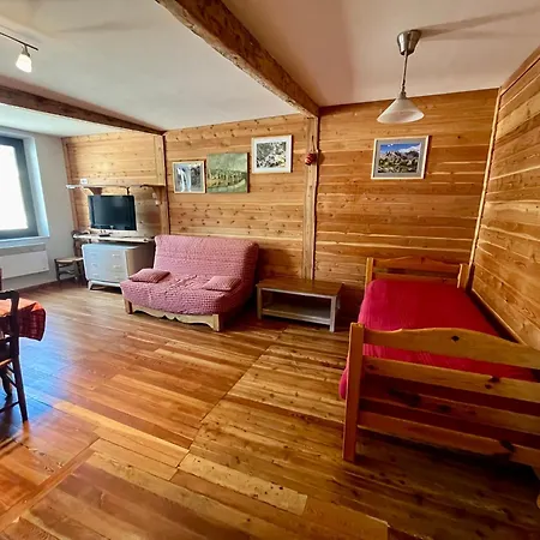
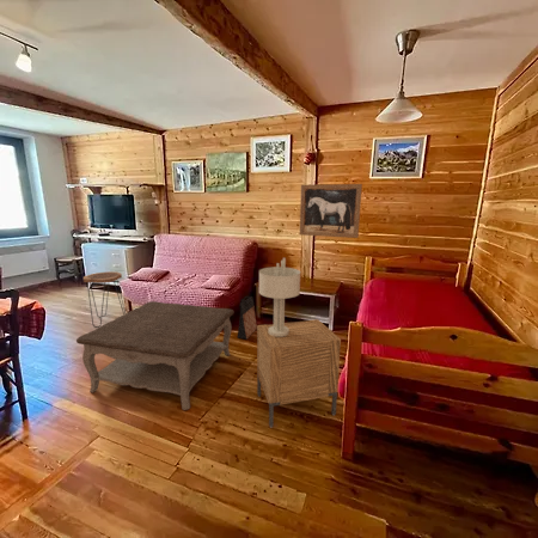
+ coffee table [75,300,236,411]
+ wall art [299,183,363,239]
+ table lamp [258,257,301,337]
+ nightstand [256,318,342,429]
+ side table [82,270,127,329]
+ bag [236,295,258,341]
